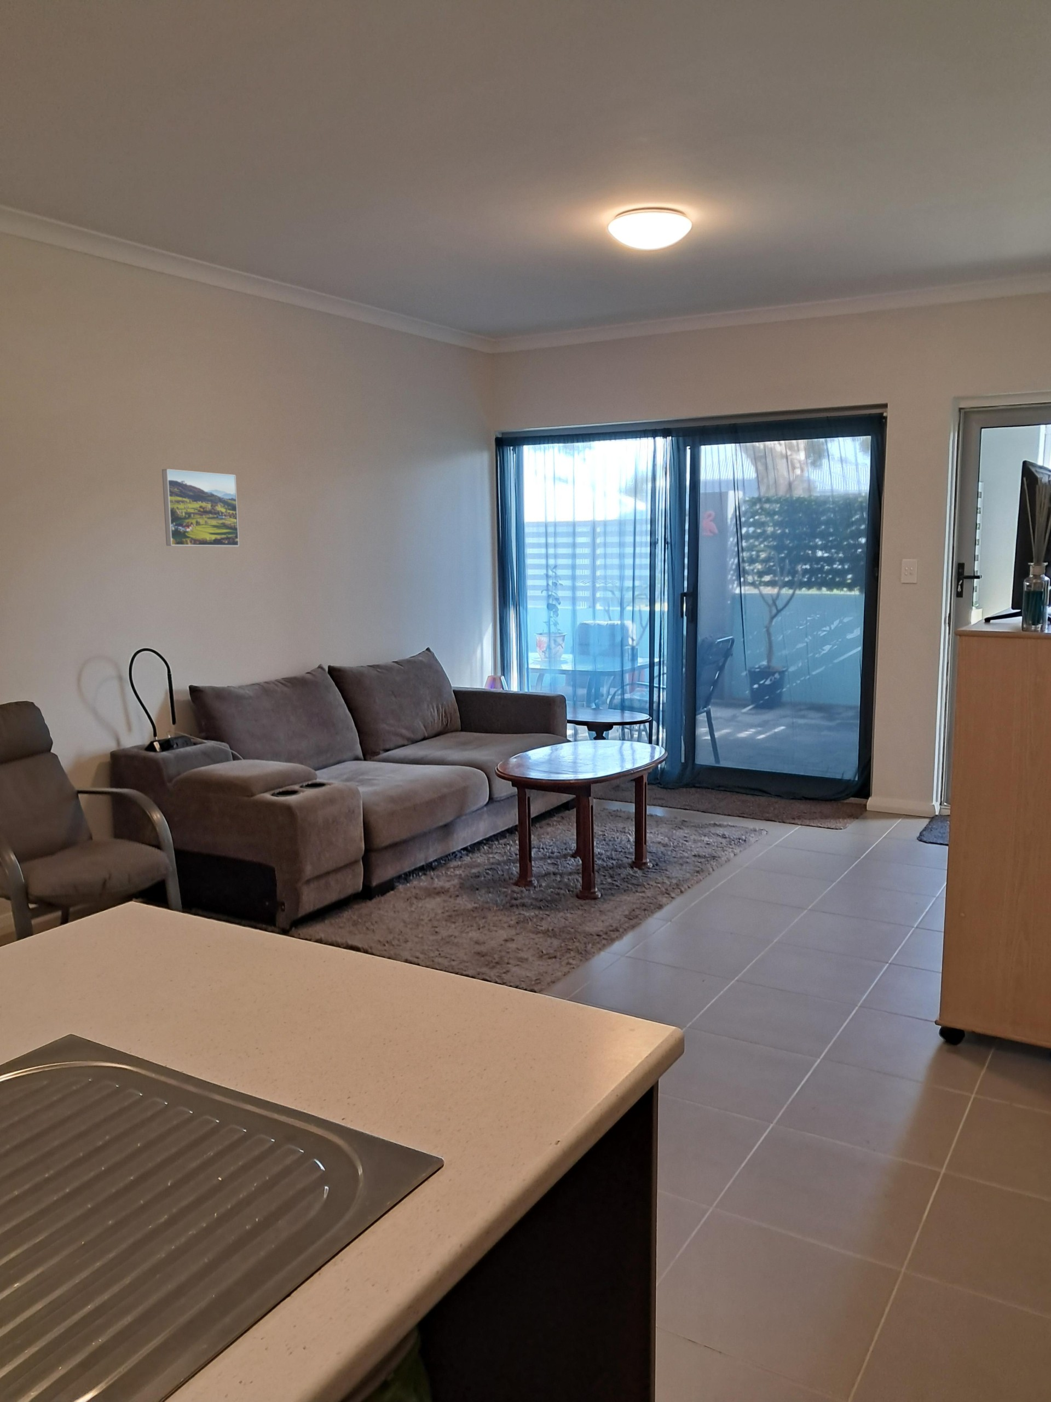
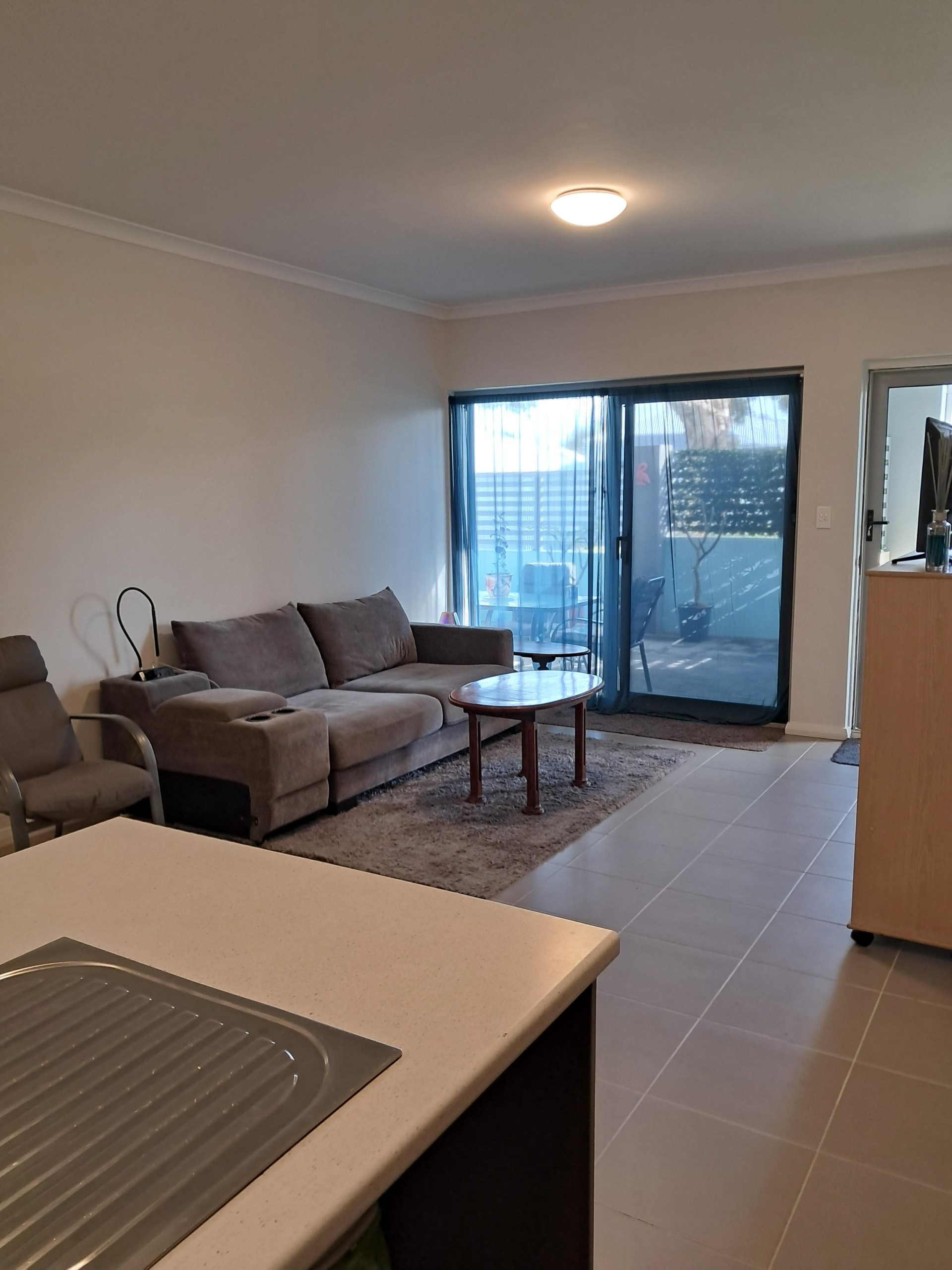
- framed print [161,468,240,548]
